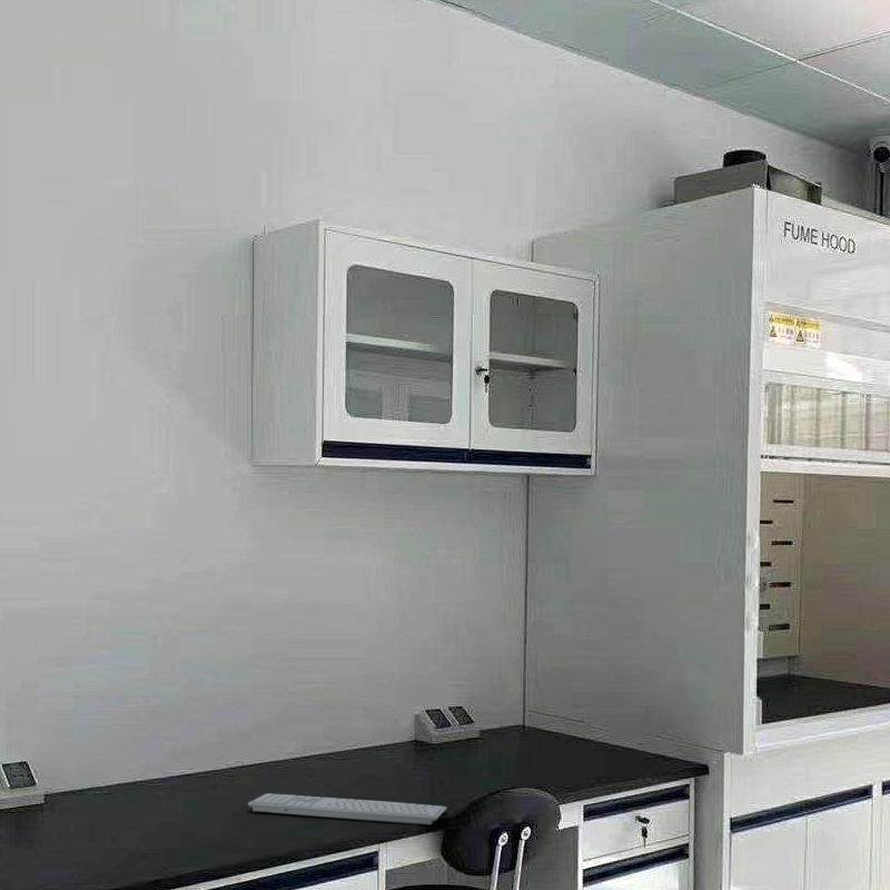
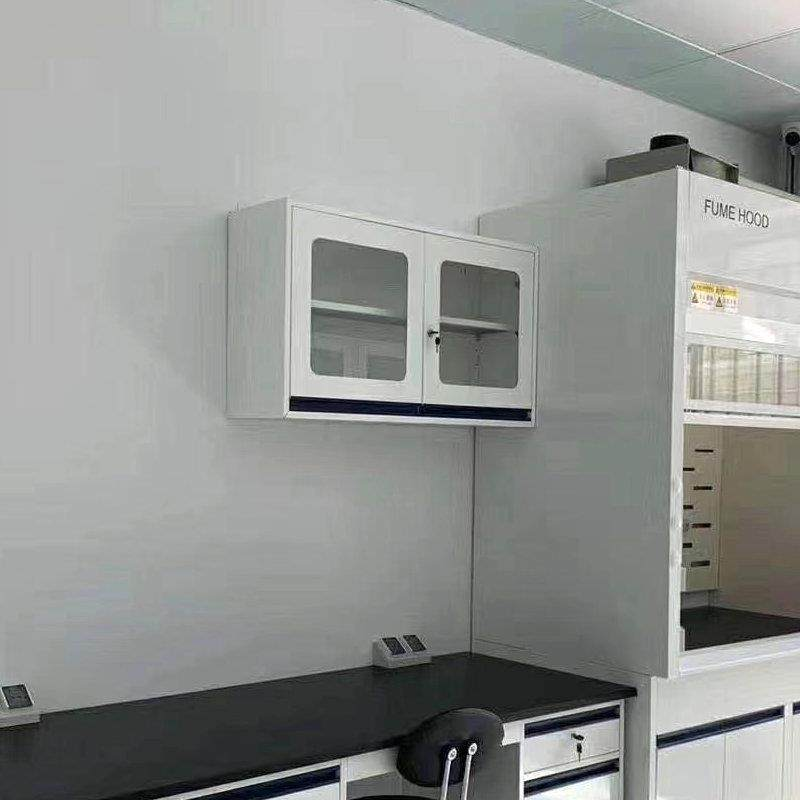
- keyboard [247,792,447,825]
